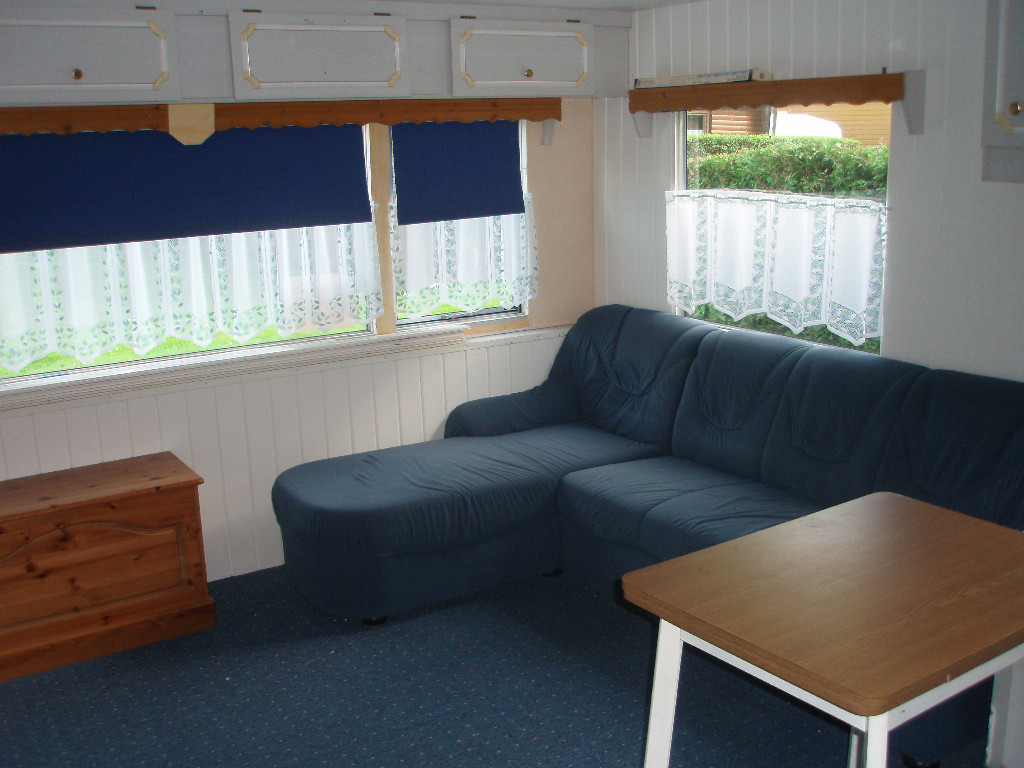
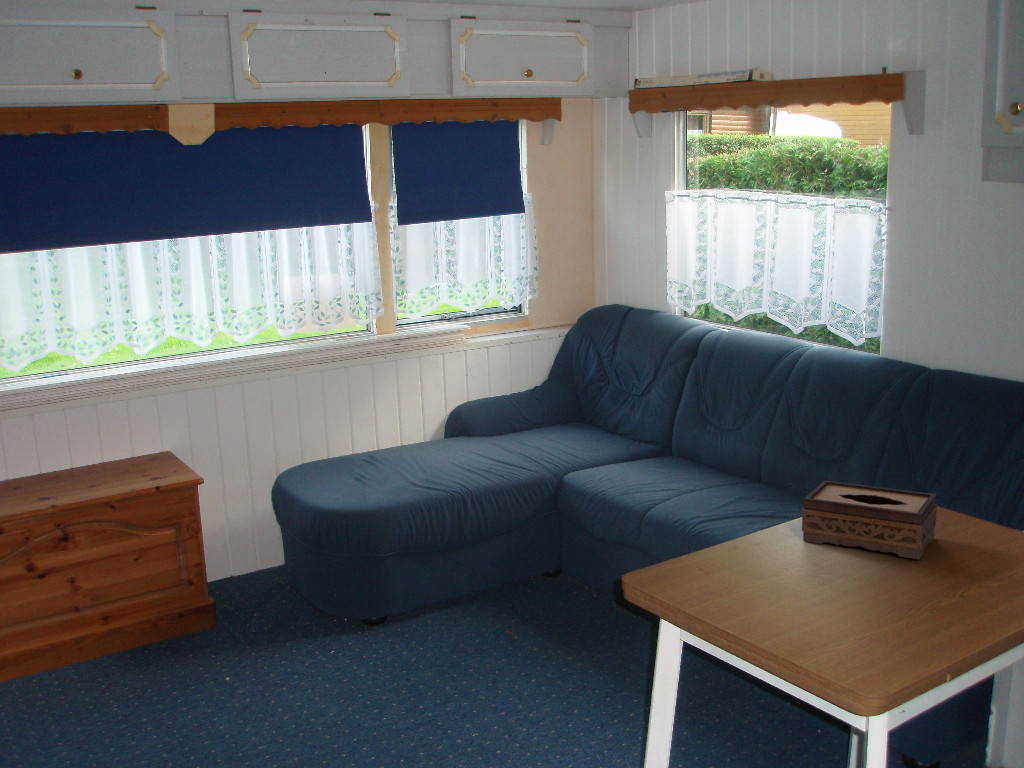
+ tissue box [801,479,938,560]
